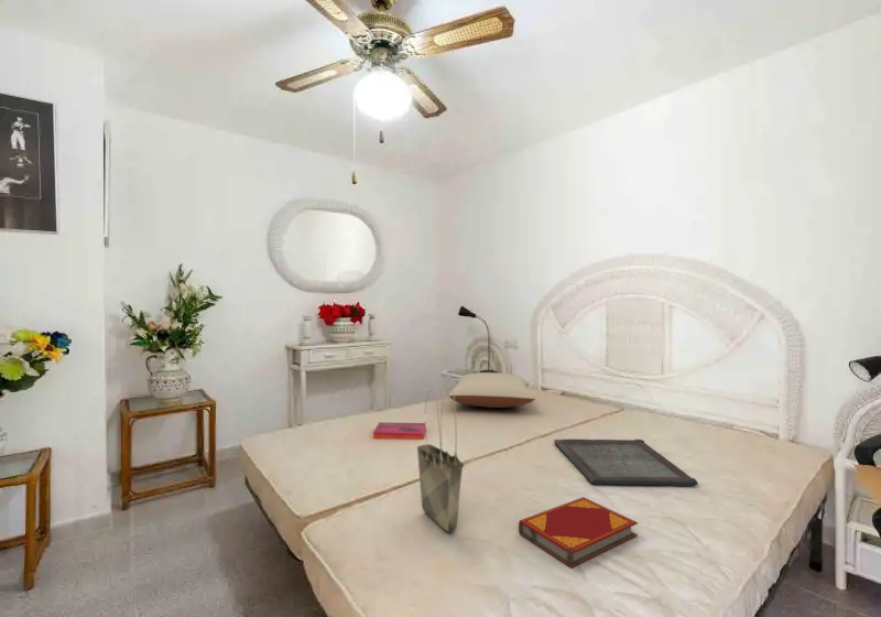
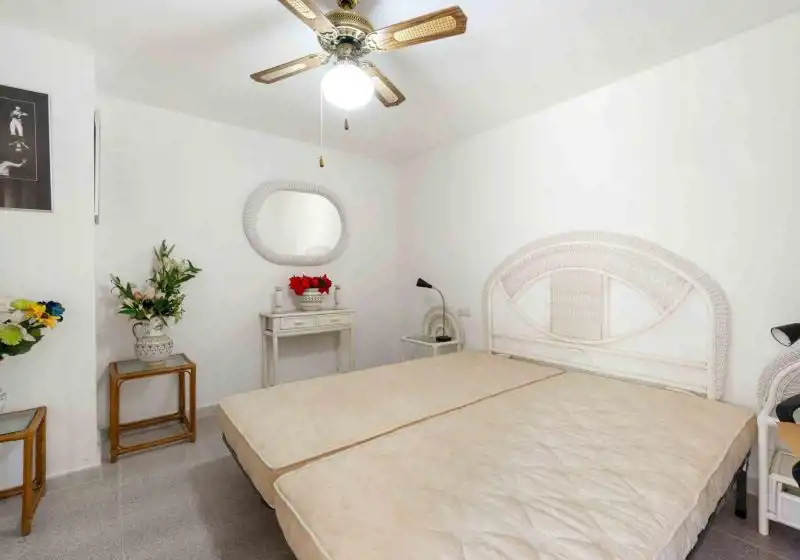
- tote bag [416,387,466,533]
- pillow [447,371,536,409]
- serving tray [553,439,698,487]
- hardback book [372,421,426,441]
- hardback book [518,496,639,569]
